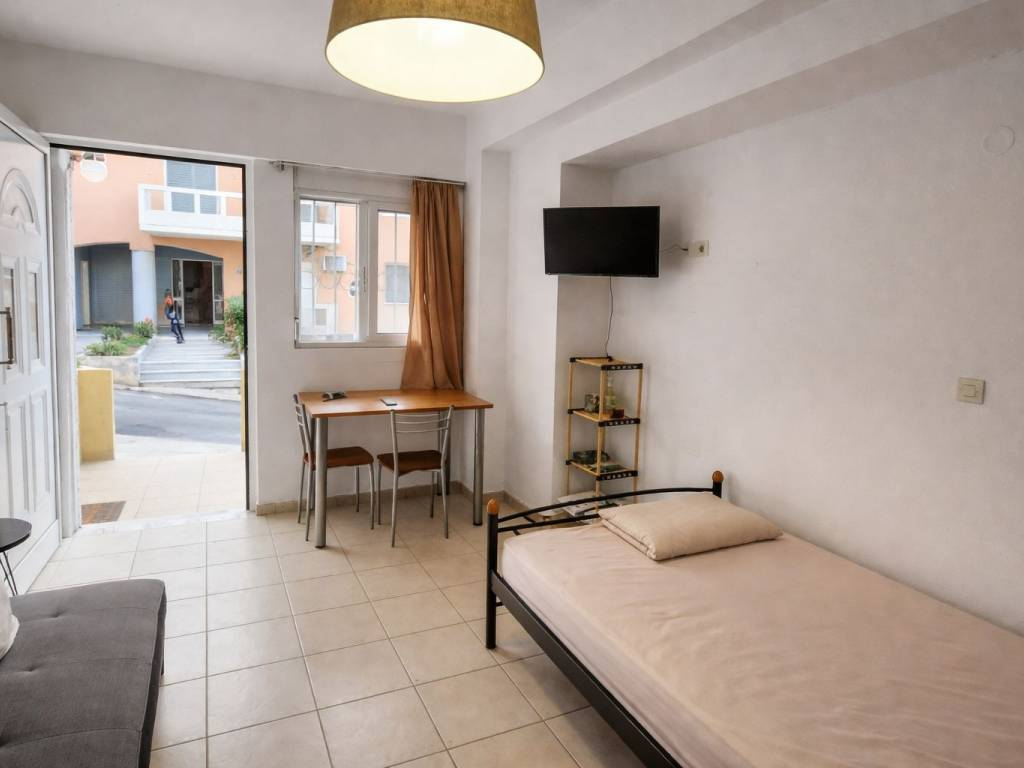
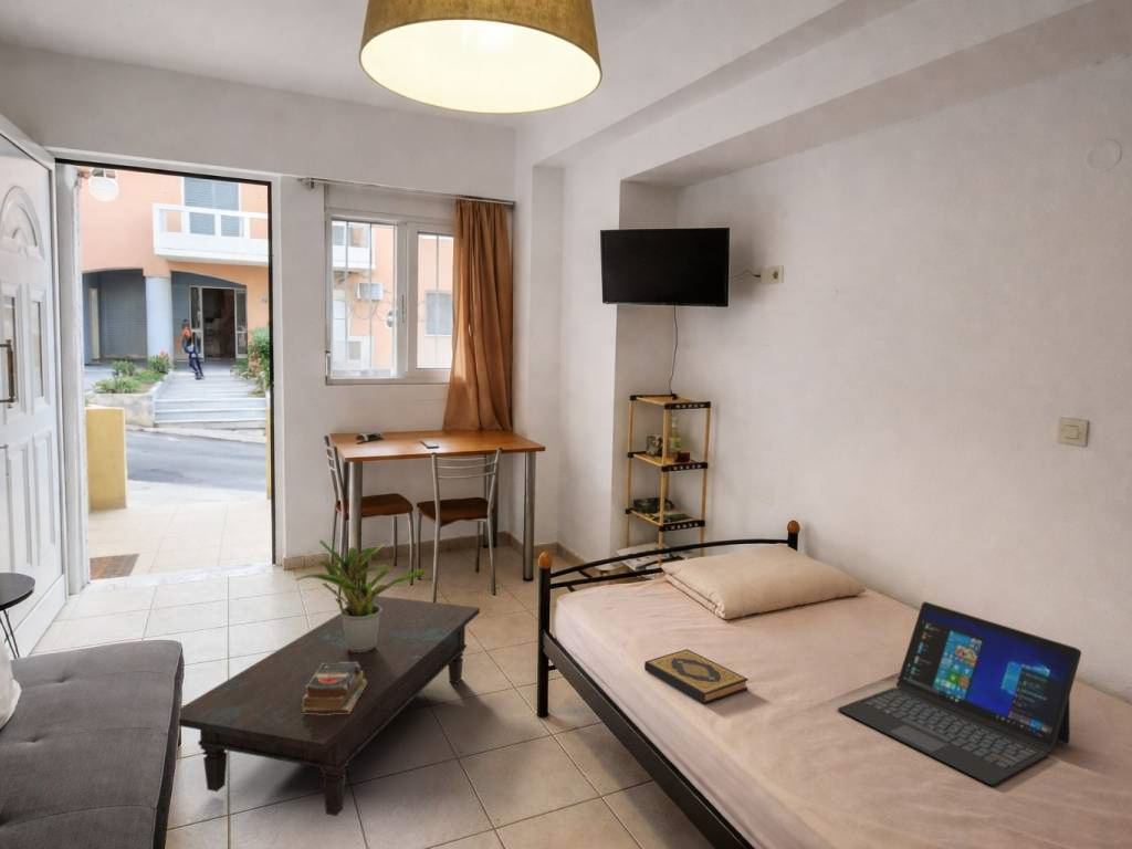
+ hardback book [643,649,750,704]
+ laptop [837,600,1082,786]
+ potted plant [295,538,426,653]
+ books [302,662,367,715]
+ coffee table [178,595,481,817]
